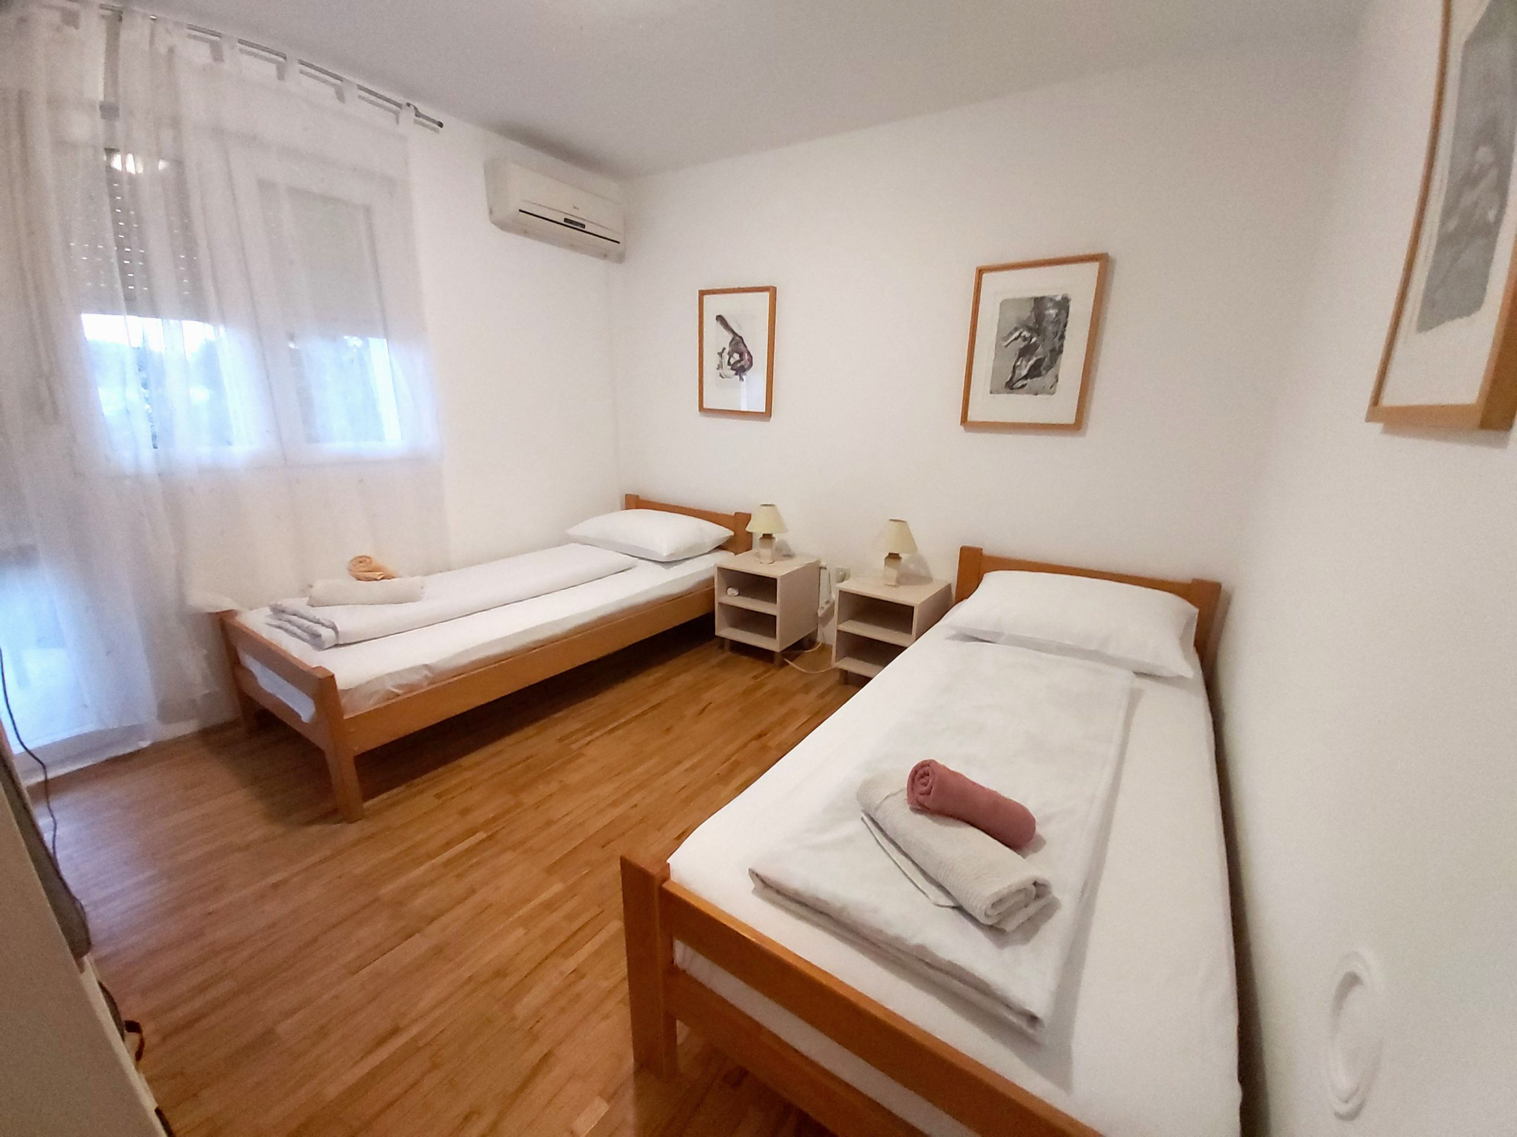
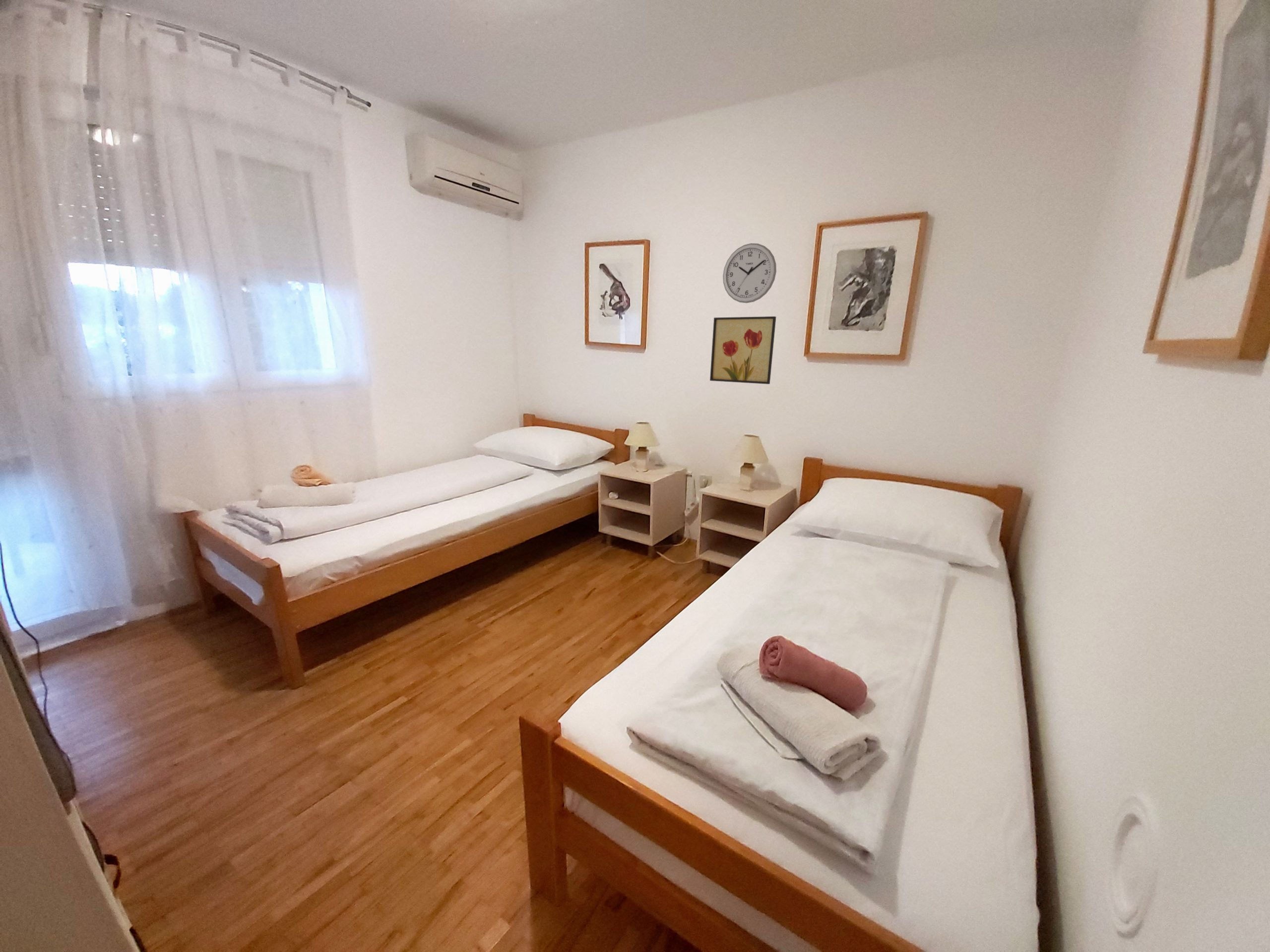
+ wall art [709,316,777,385]
+ wall clock [722,243,777,303]
